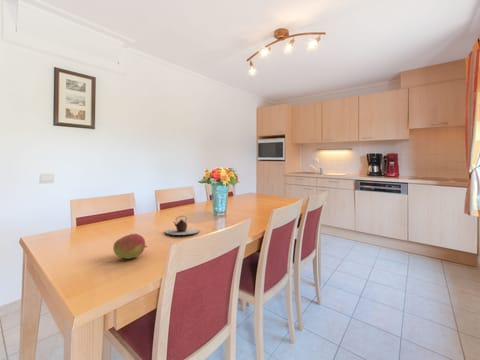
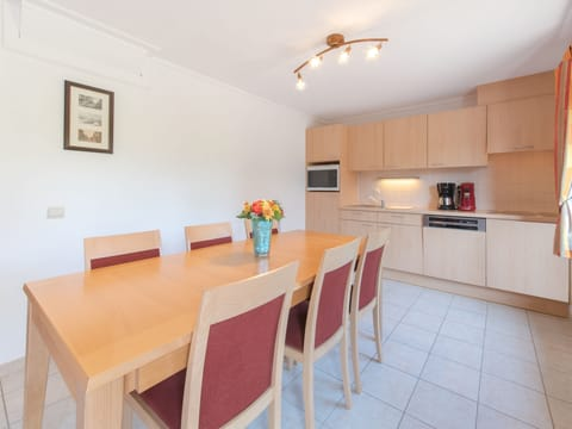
- fruit [112,233,148,260]
- teapot [164,215,201,236]
